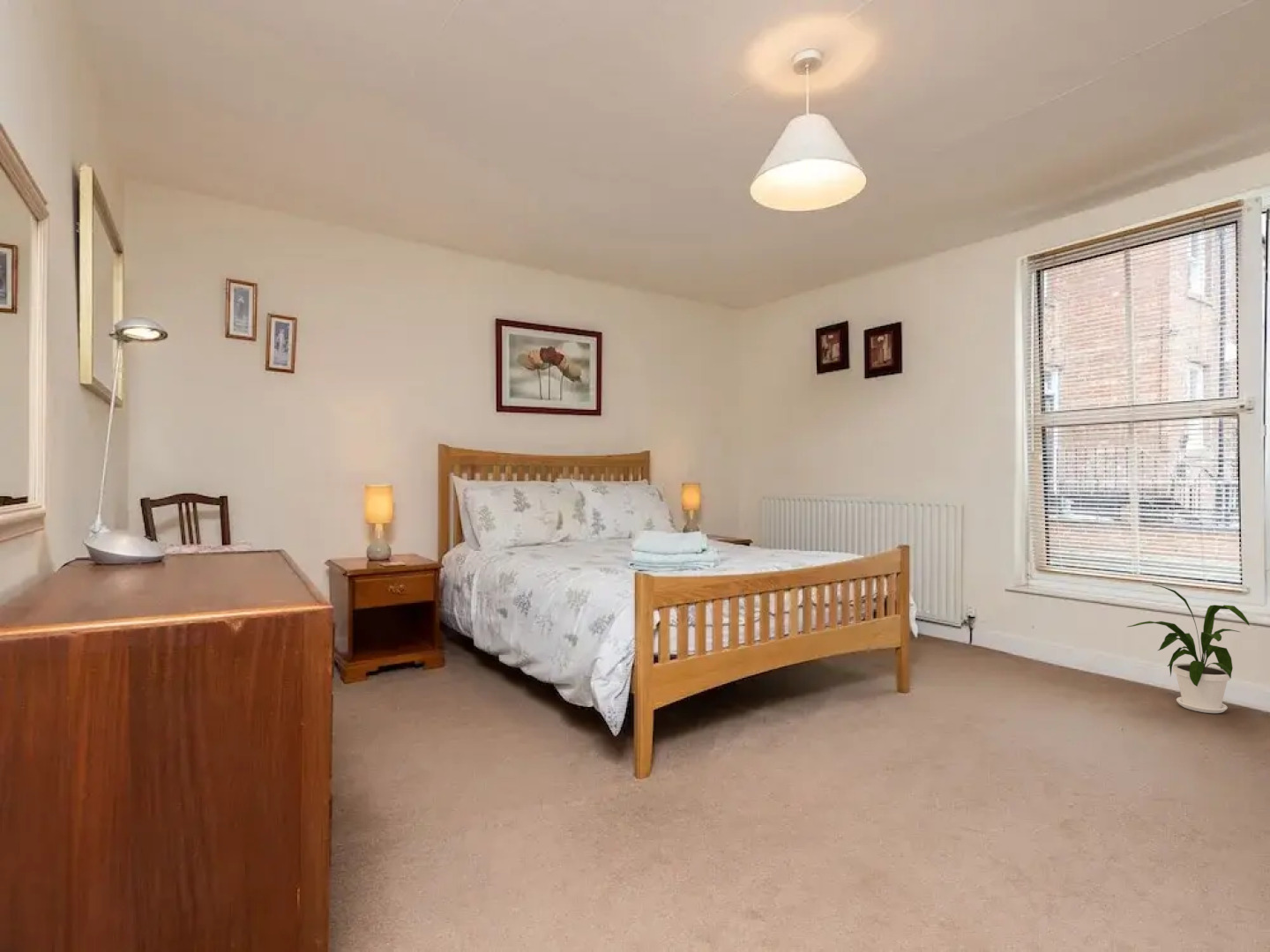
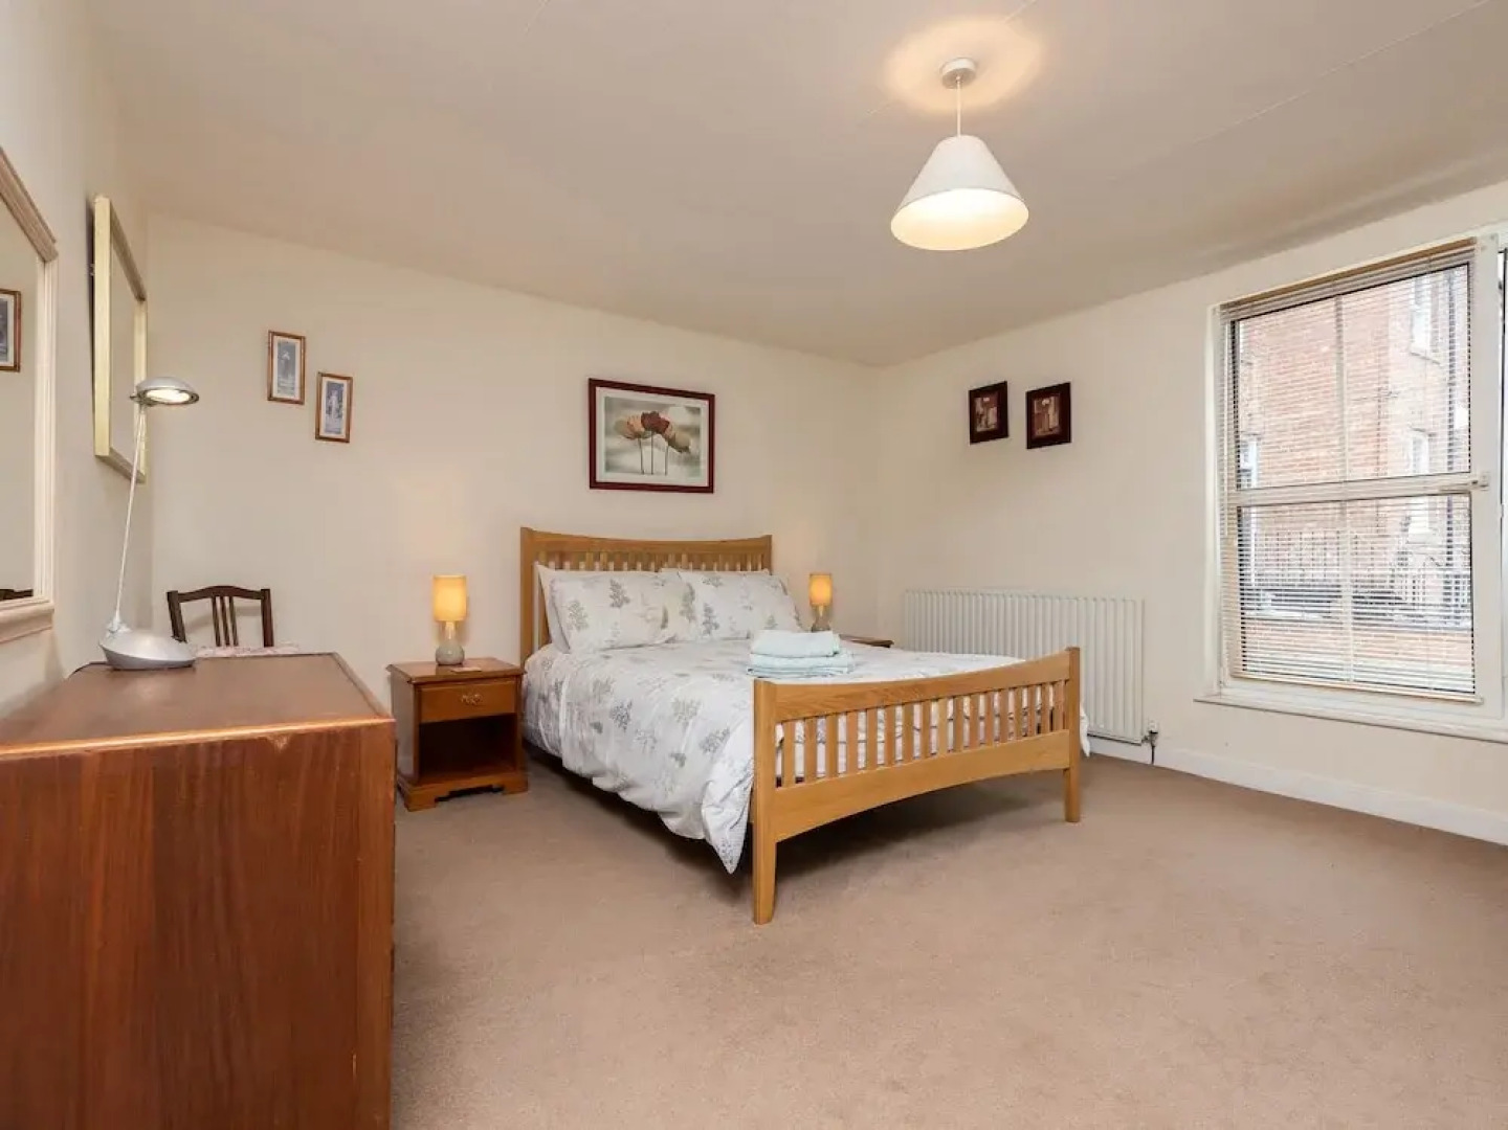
- house plant [1127,584,1251,714]
